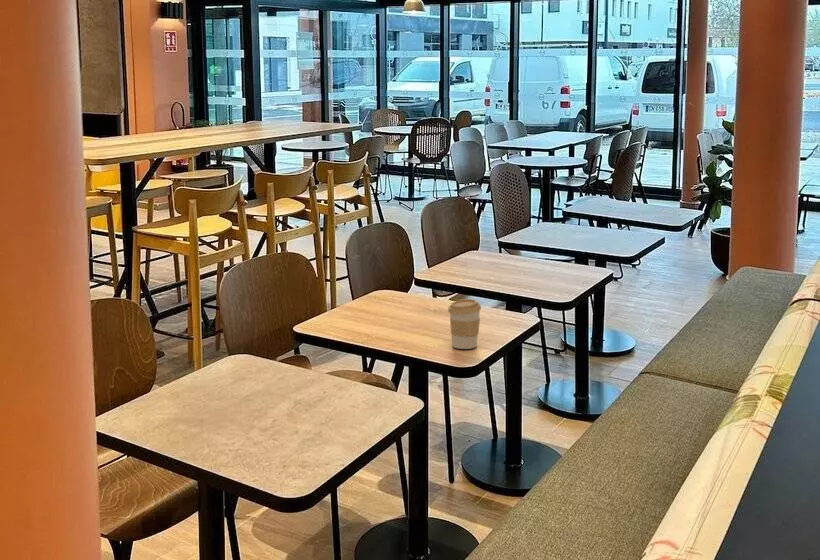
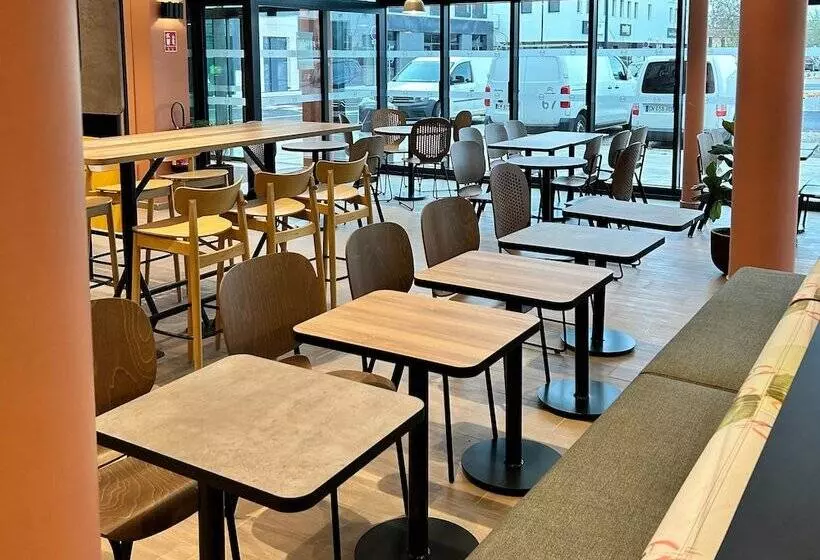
- coffee cup [447,298,482,350]
